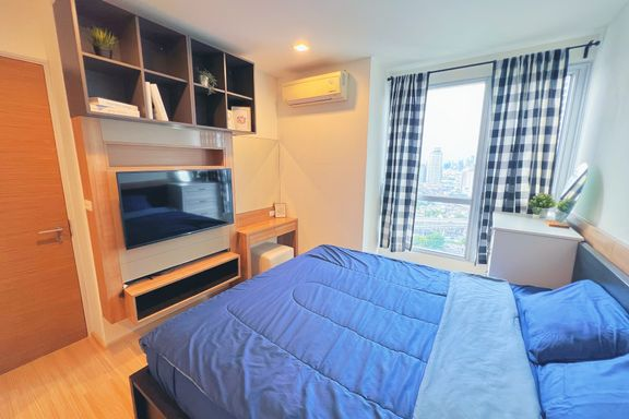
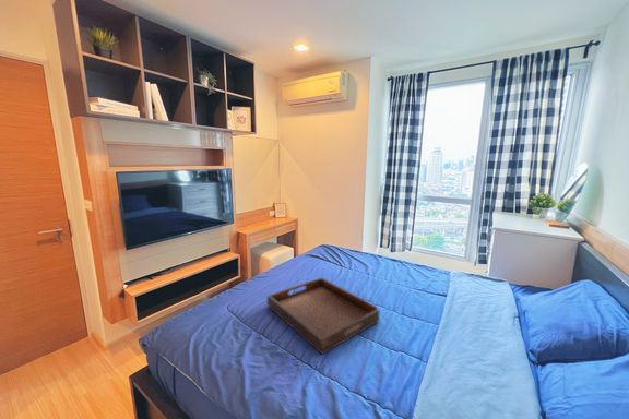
+ serving tray [266,276,380,356]
